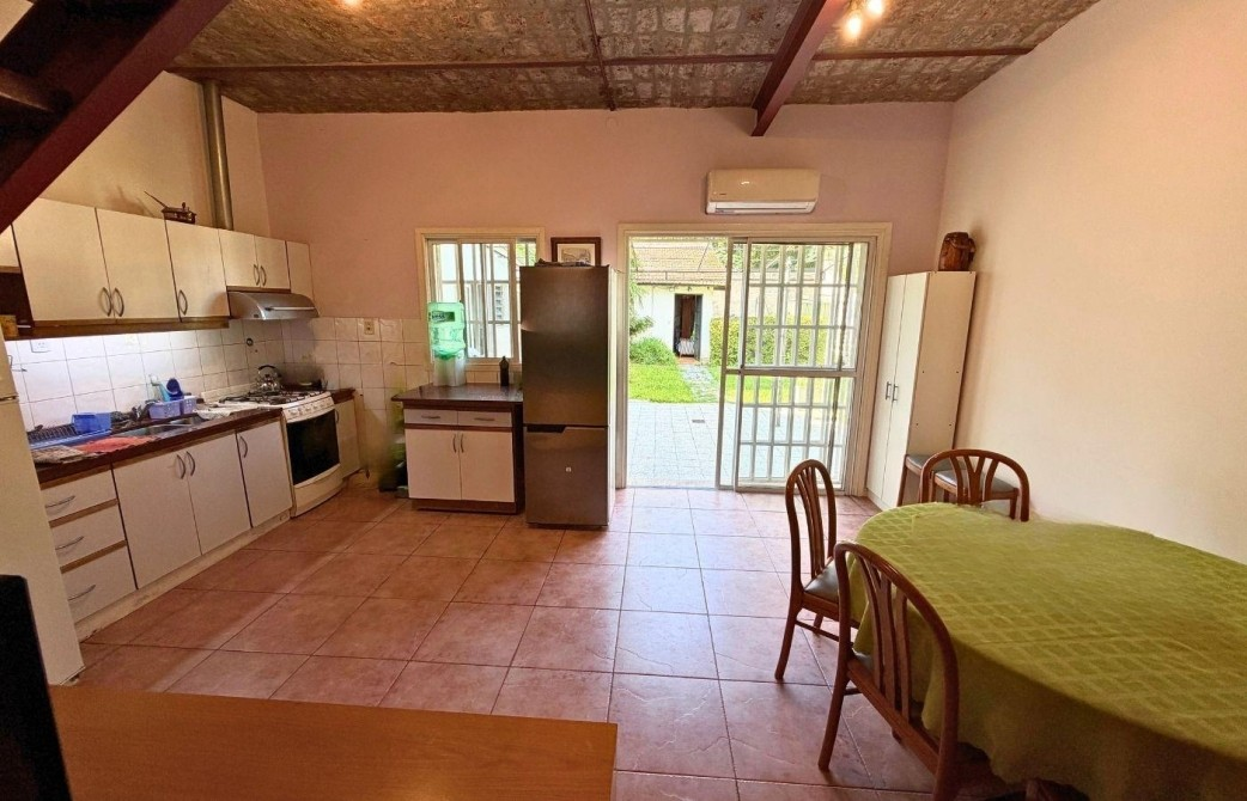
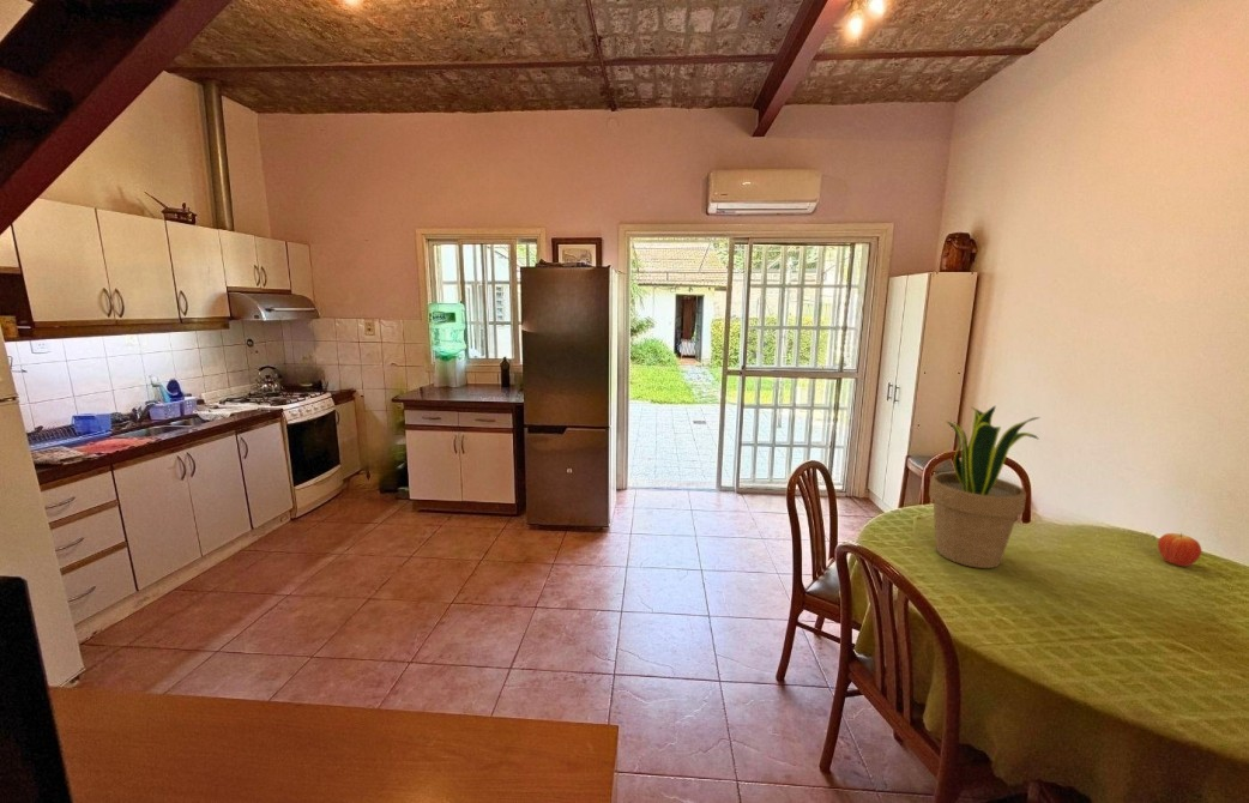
+ fruit [1157,532,1202,567]
+ potted plant [928,404,1042,569]
